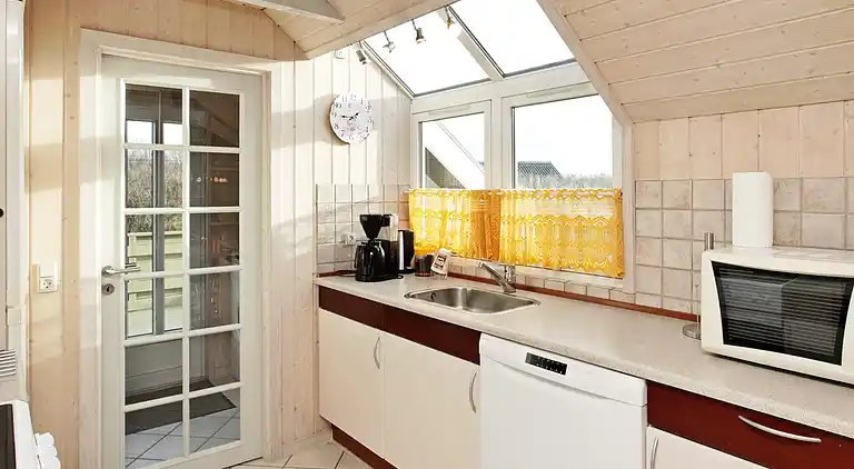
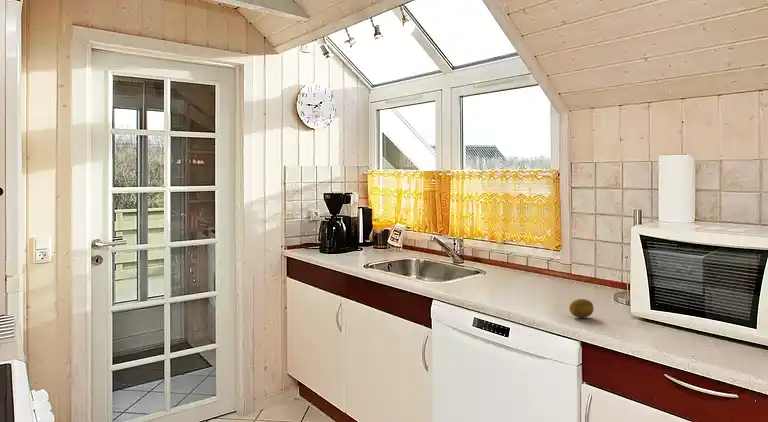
+ fruit [568,298,595,318]
